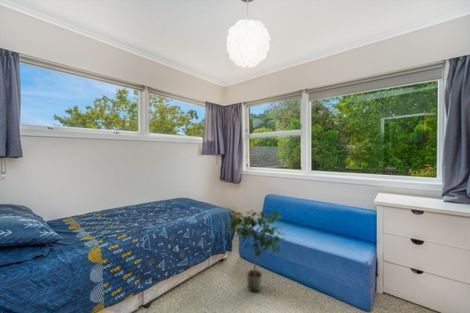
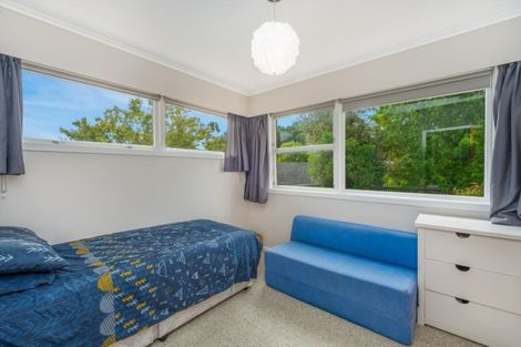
- potted plant [223,210,286,293]
